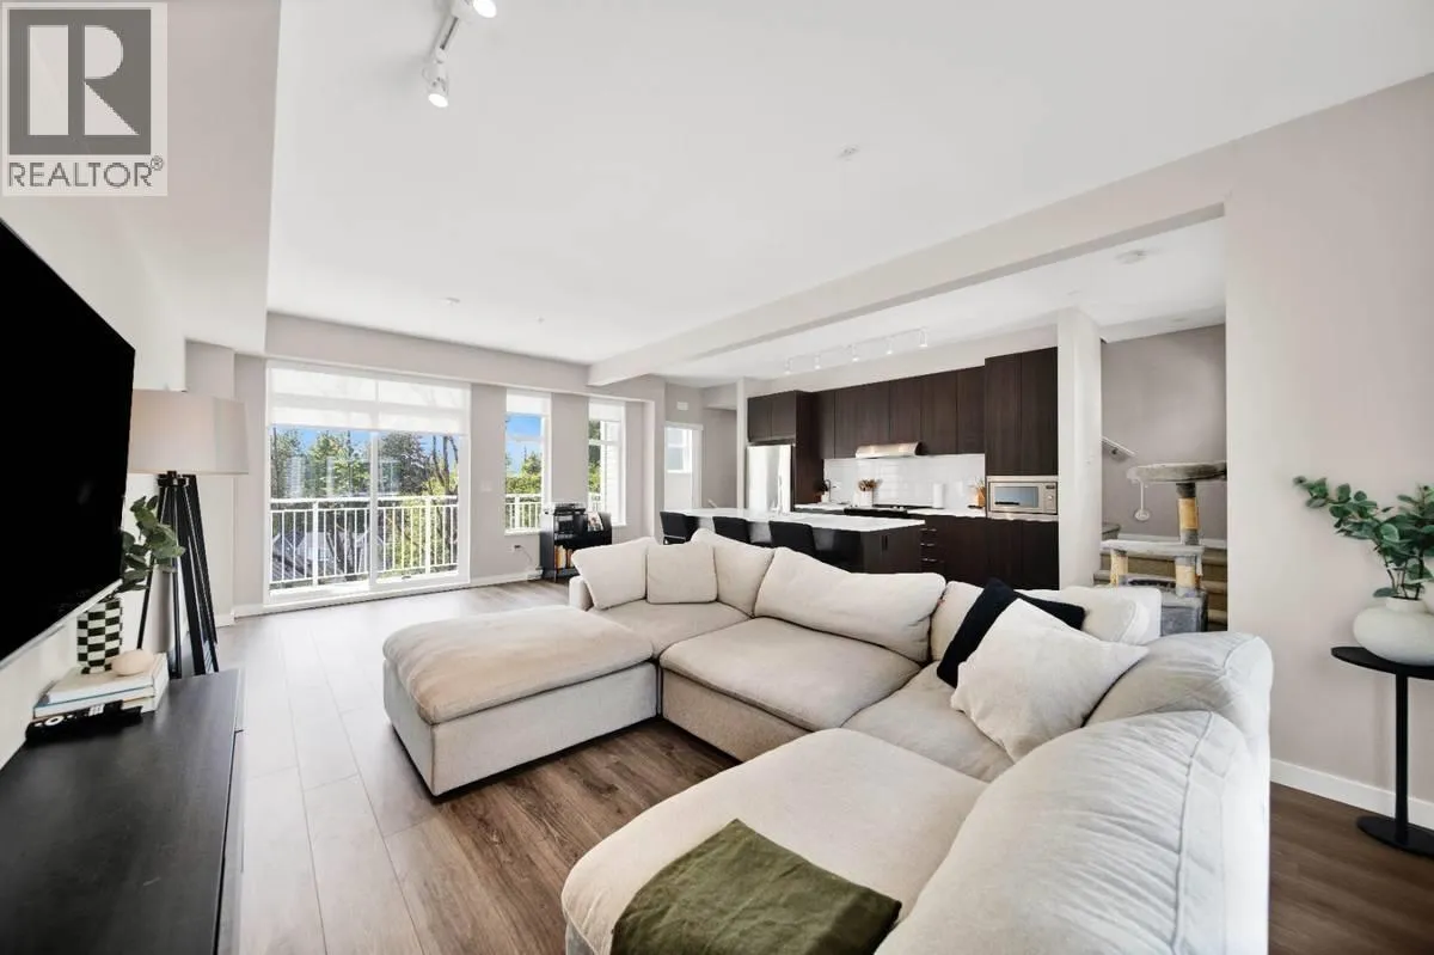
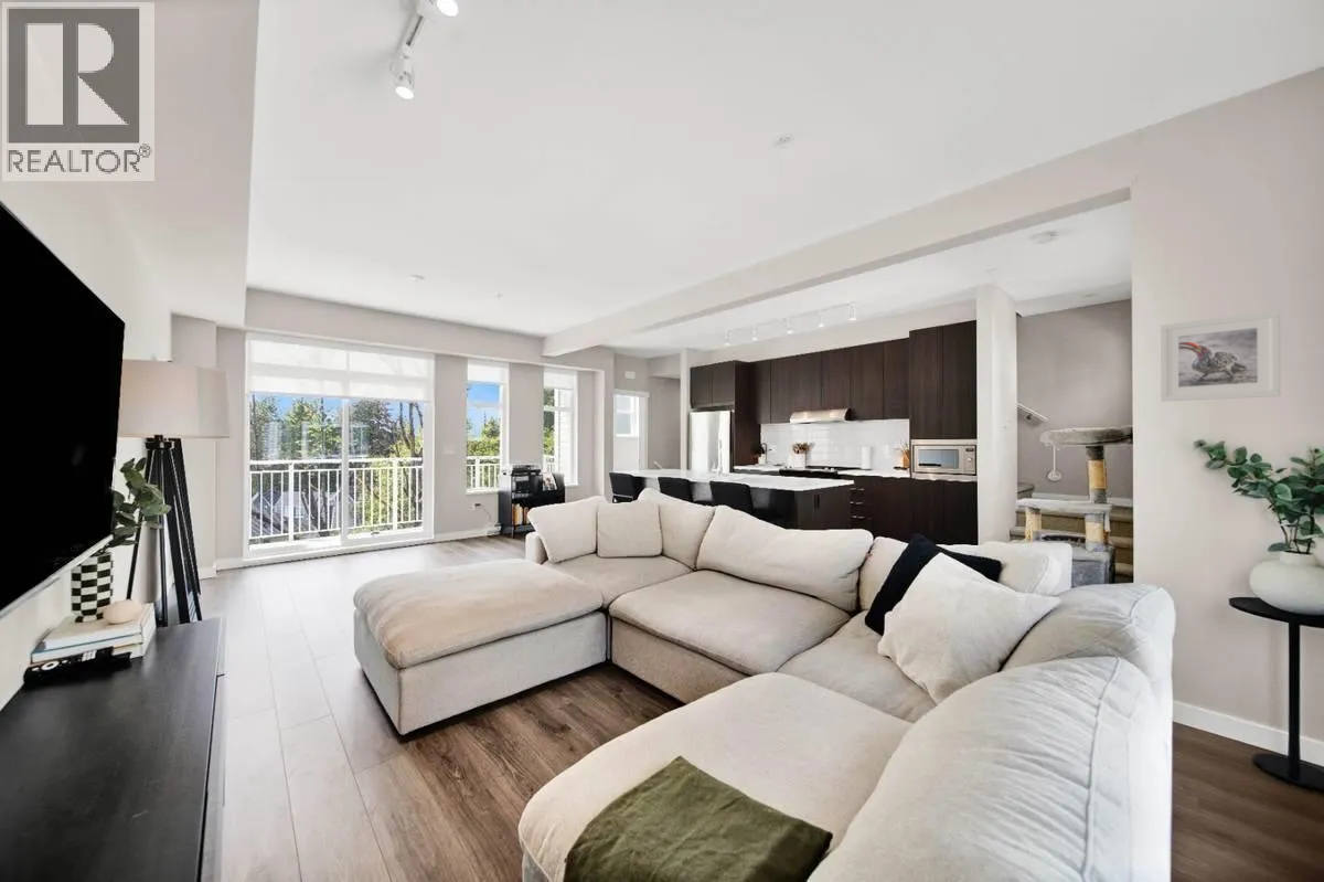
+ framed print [1158,309,1281,403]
